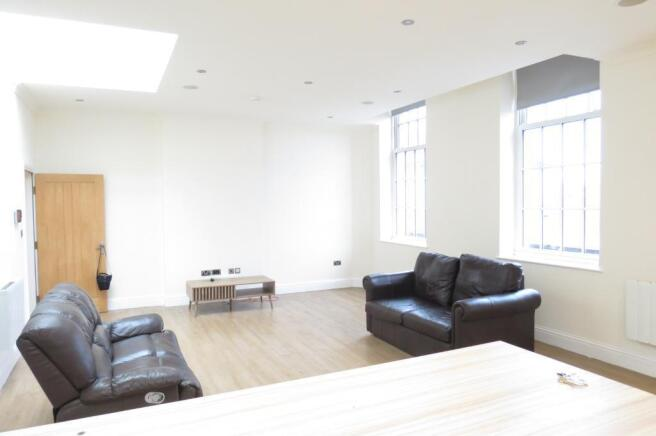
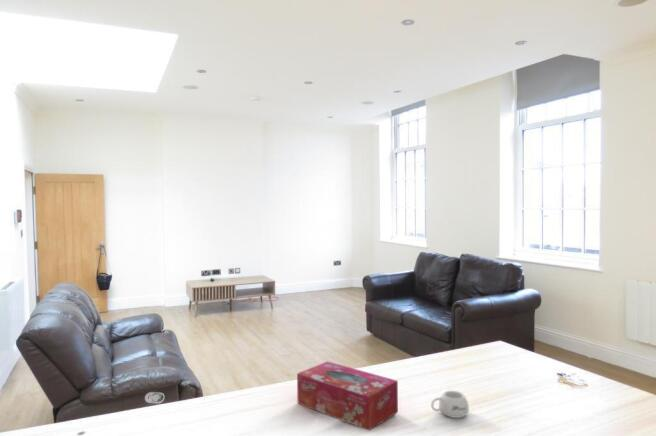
+ mug [430,390,470,419]
+ tissue box [296,360,399,432]
